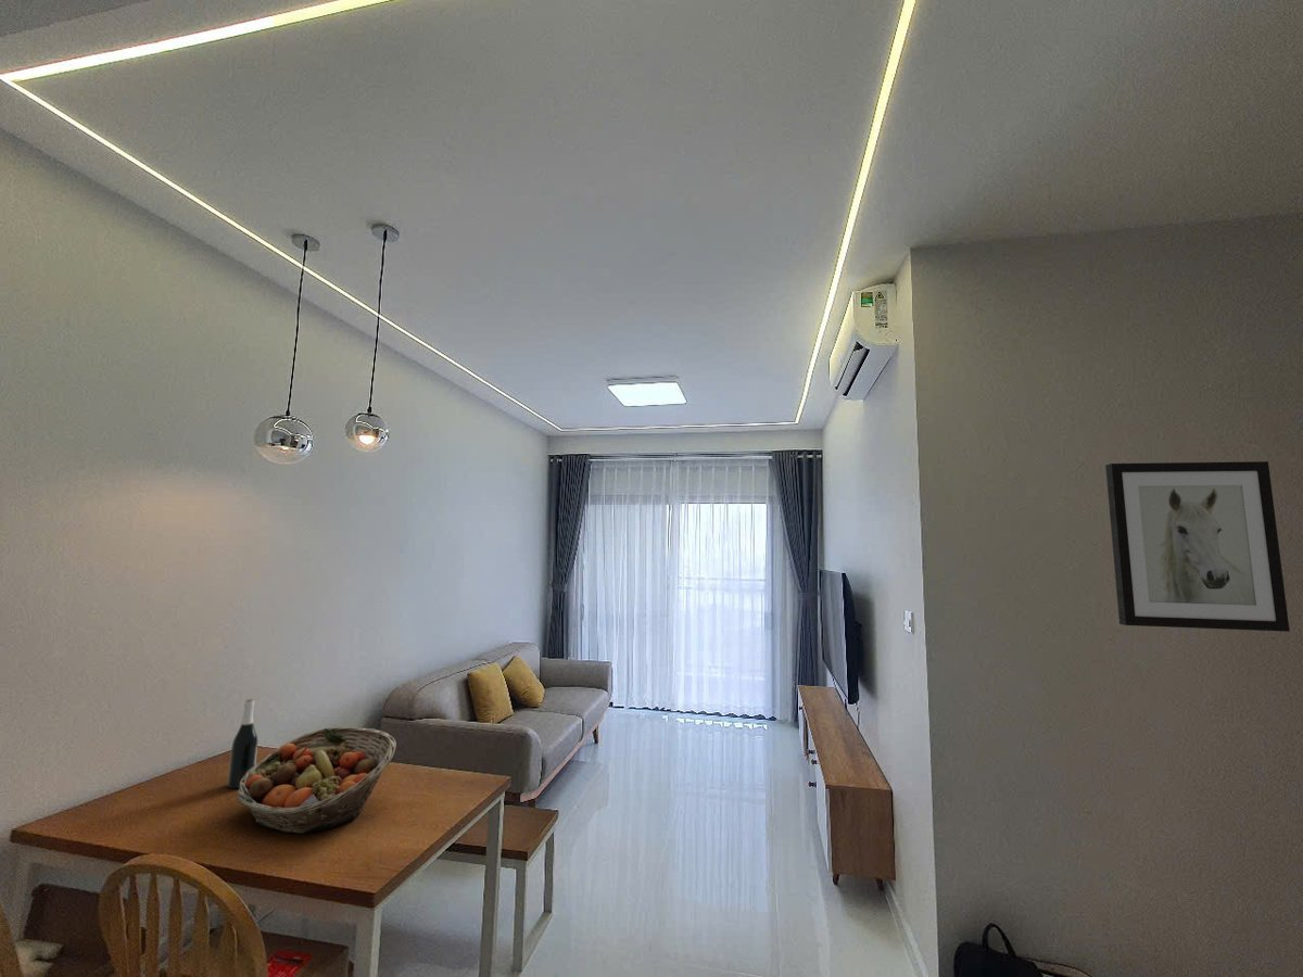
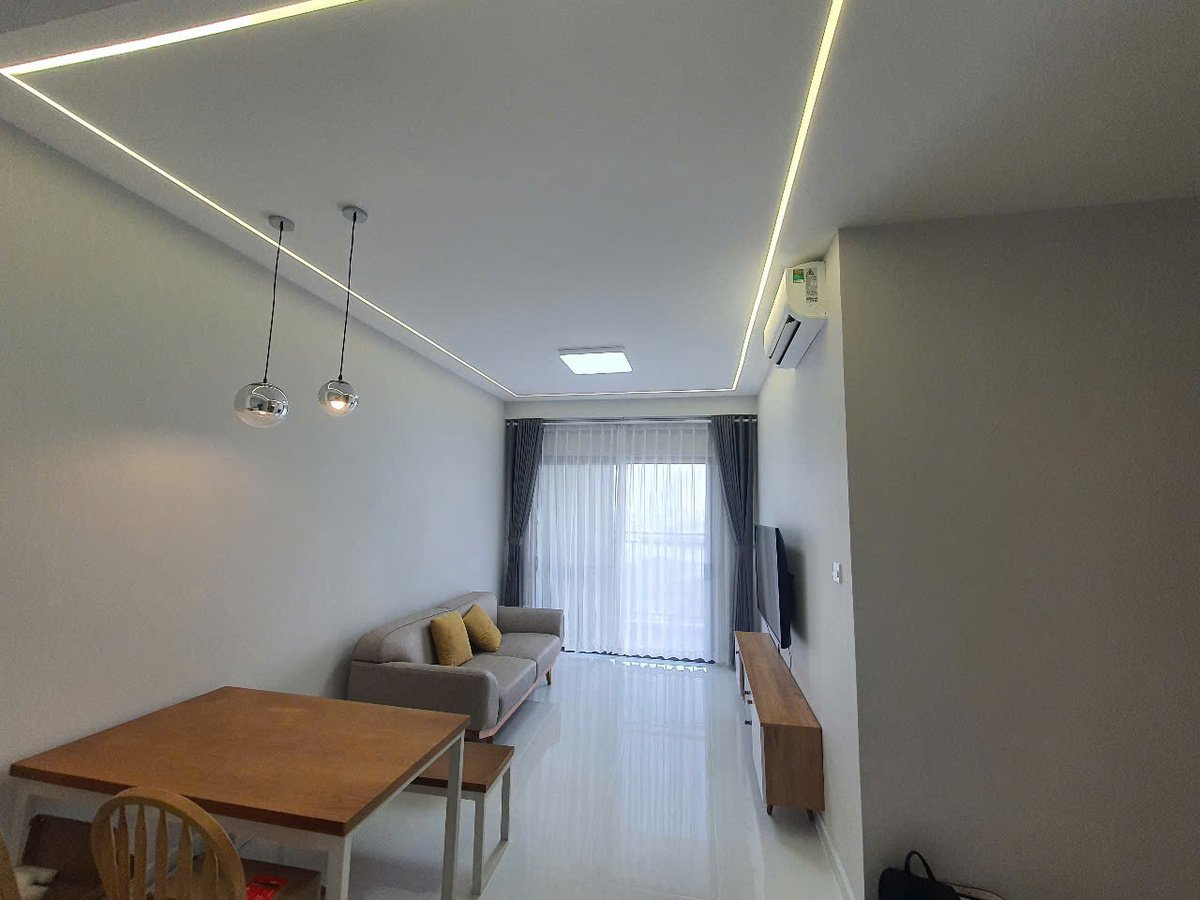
- wall art [1104,460,1291,633]
- wine bottle [227,698,258,789]
- fruit basket [236,726,397,835]
